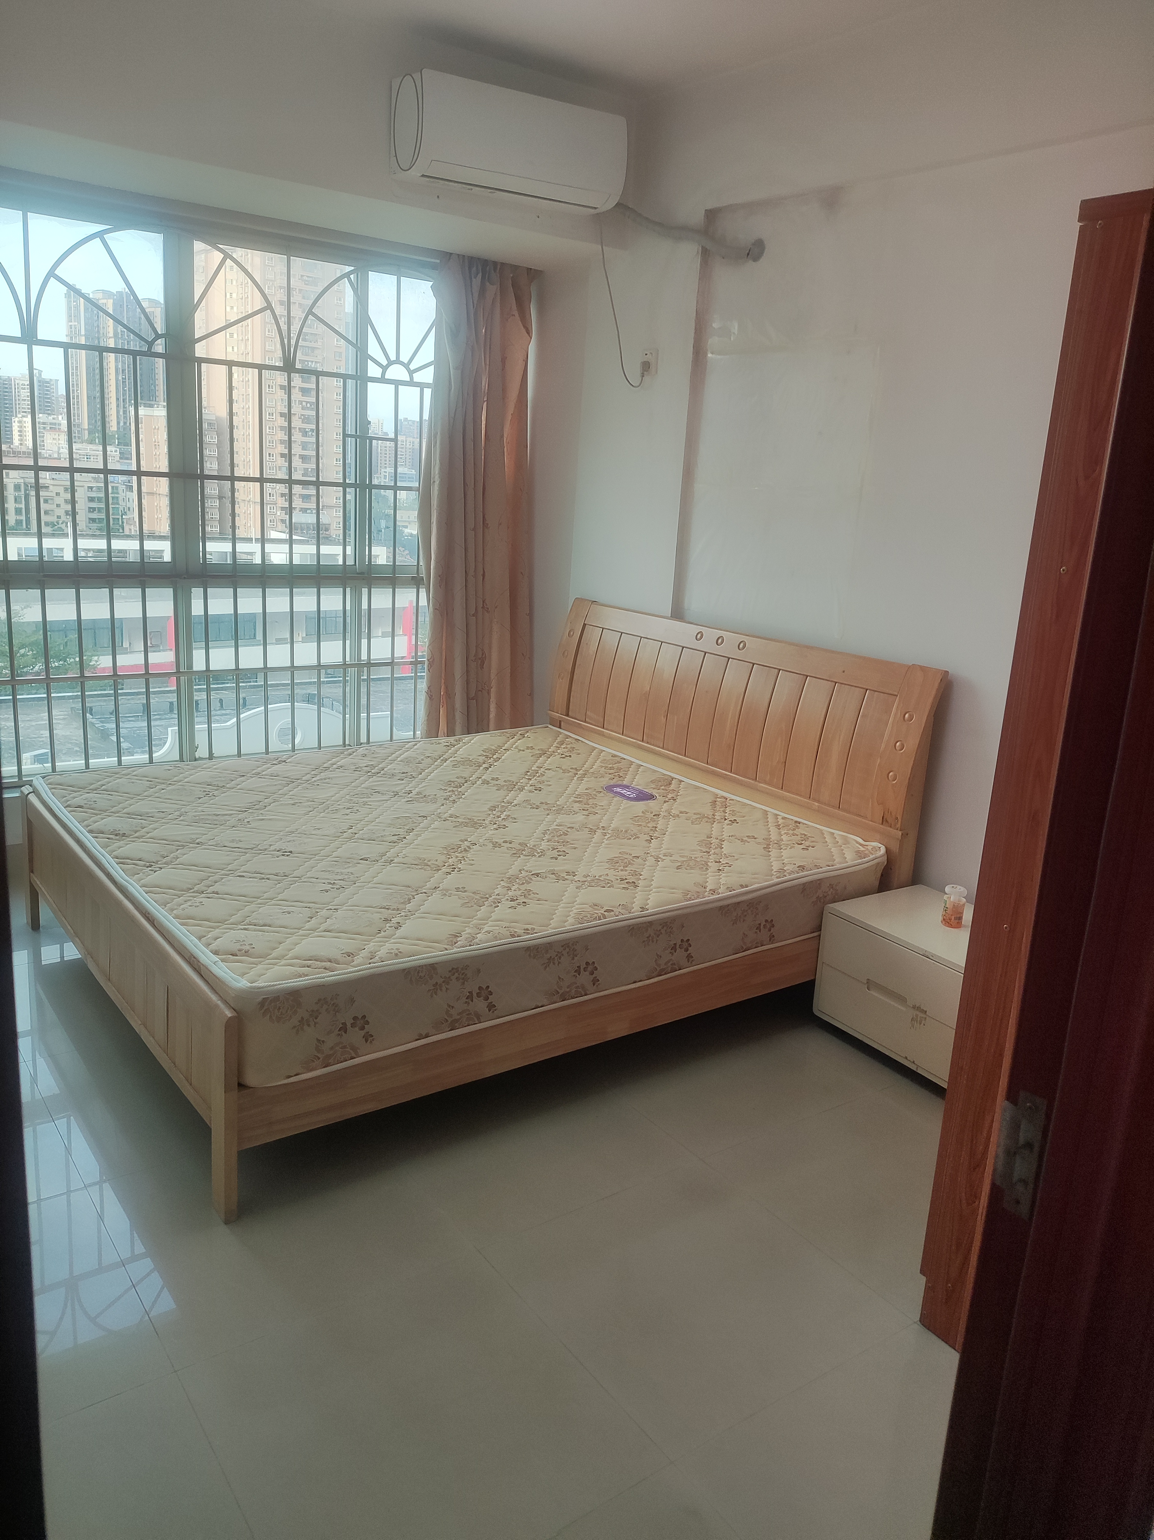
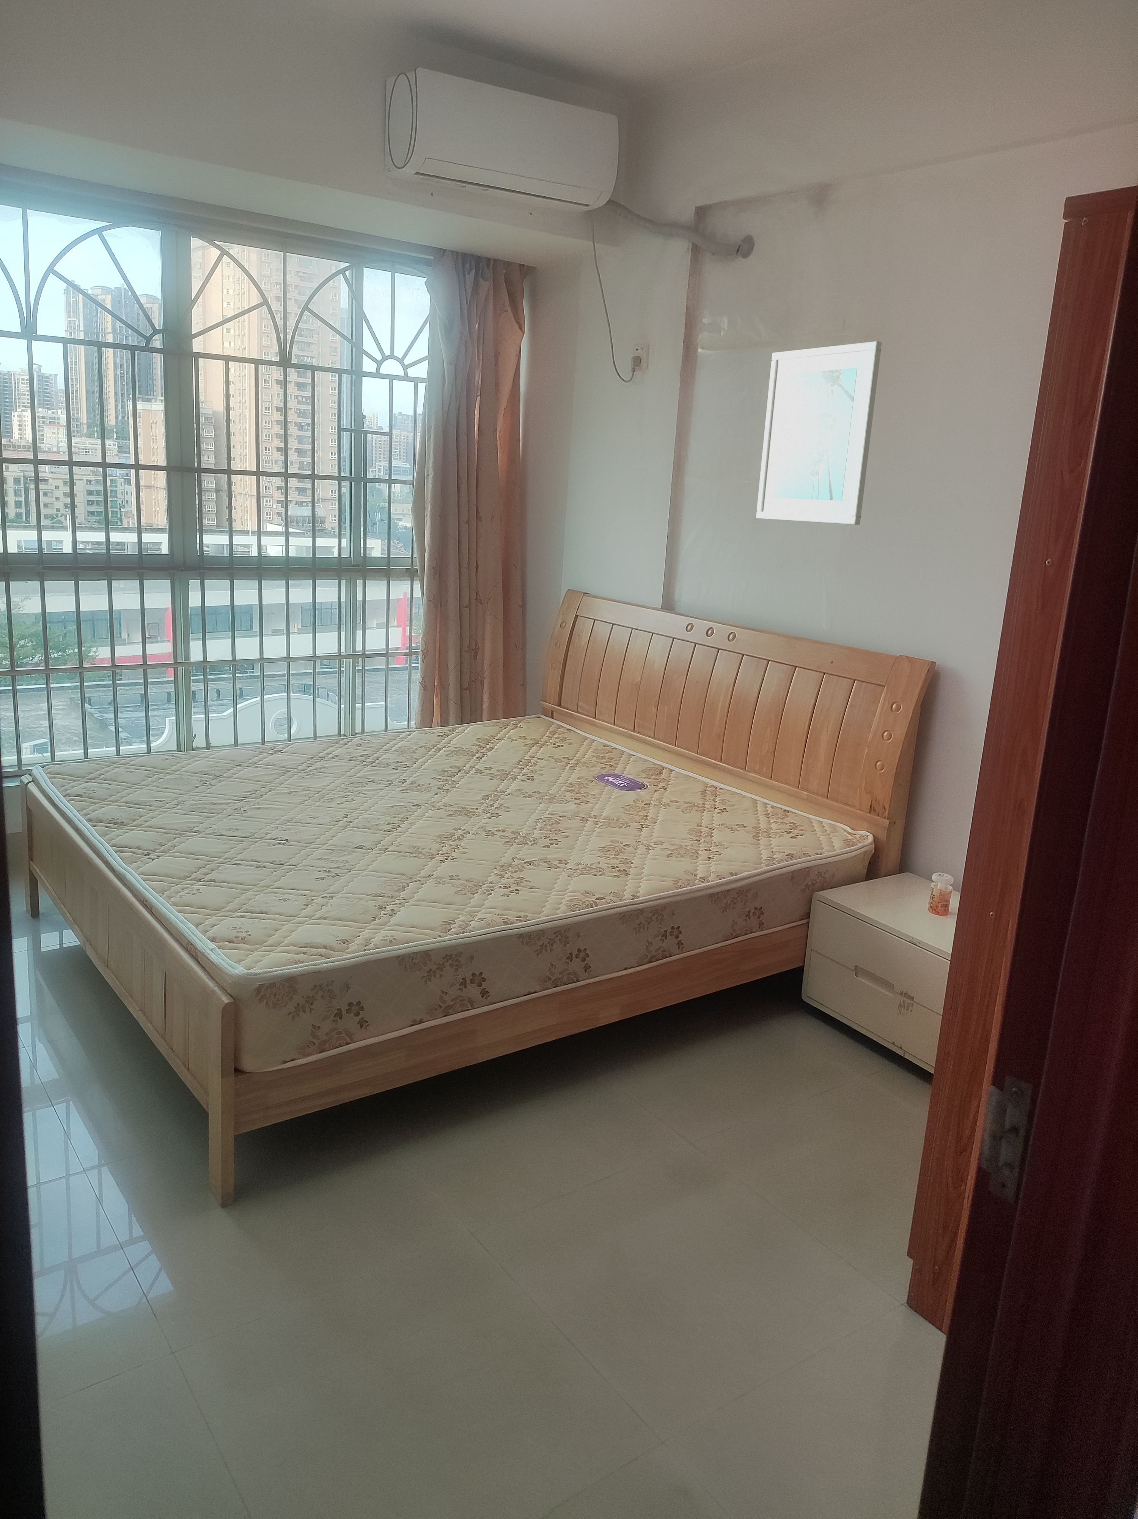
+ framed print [755,341,882,525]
